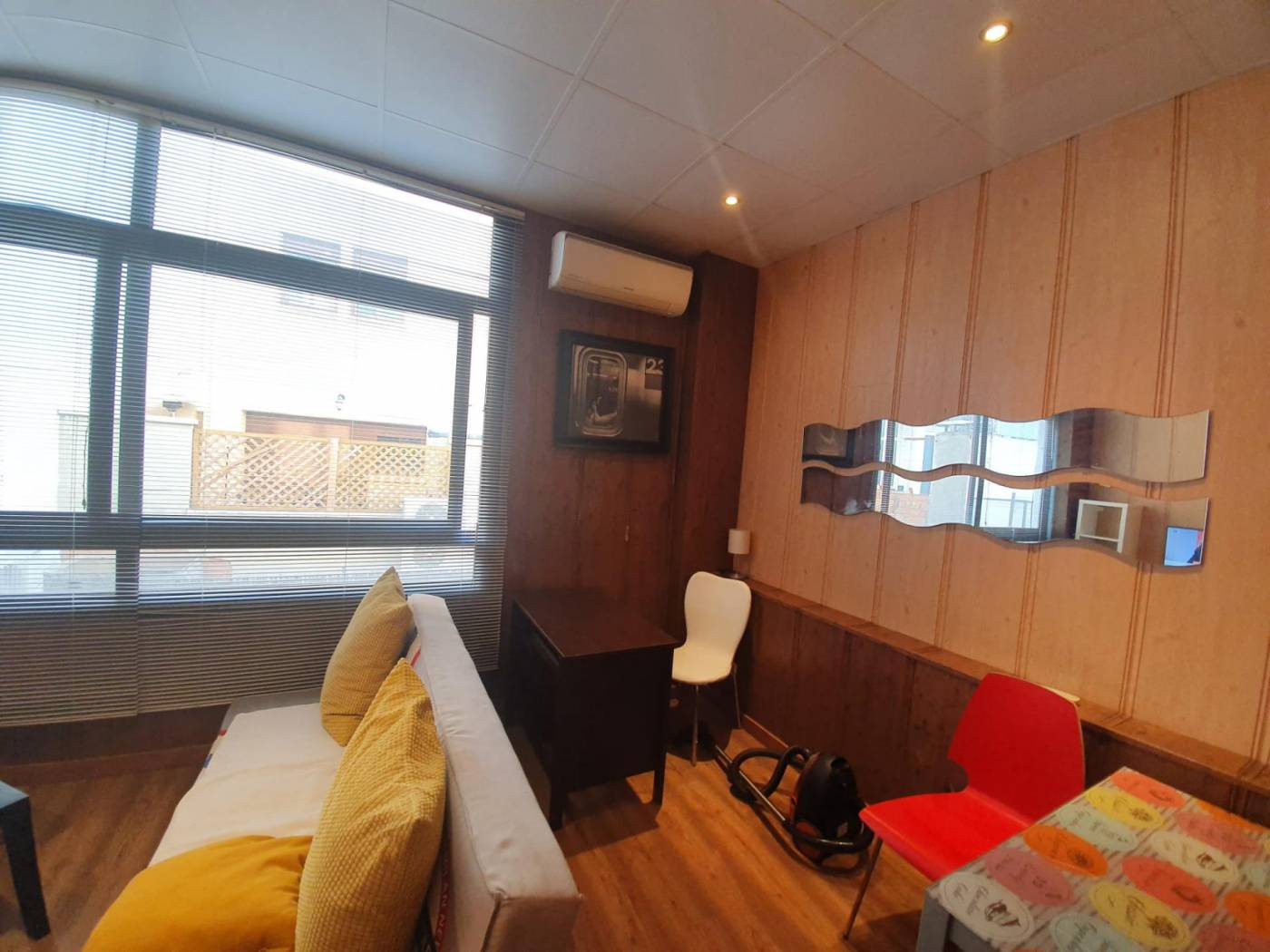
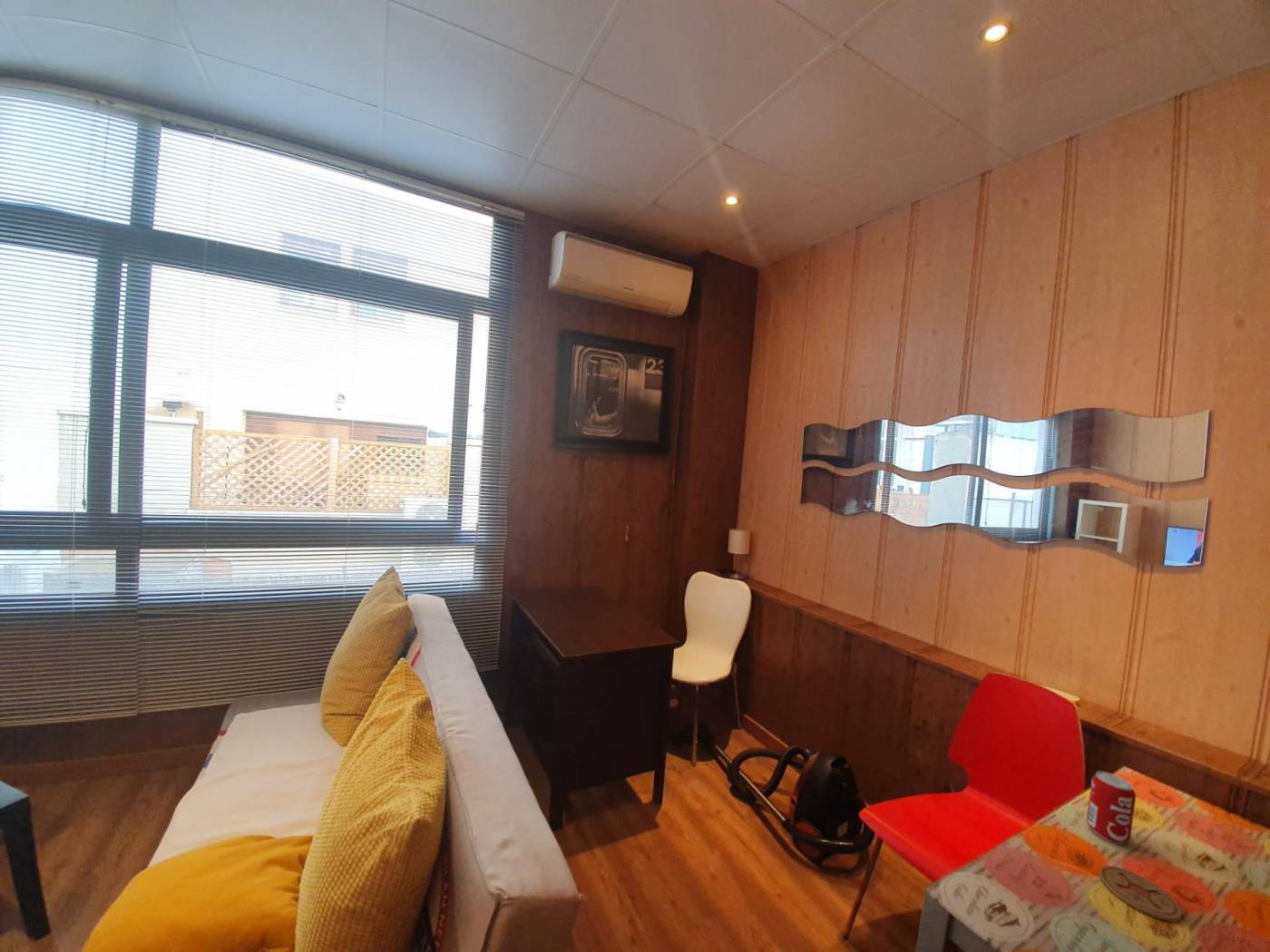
+ coaster [1099,865,1183,923]
+ beverage can [1086,771,1137,845]
